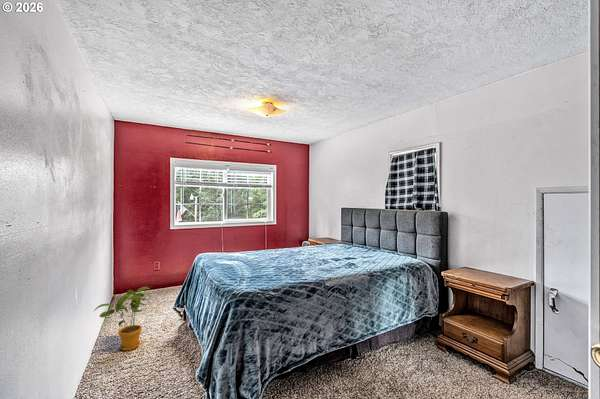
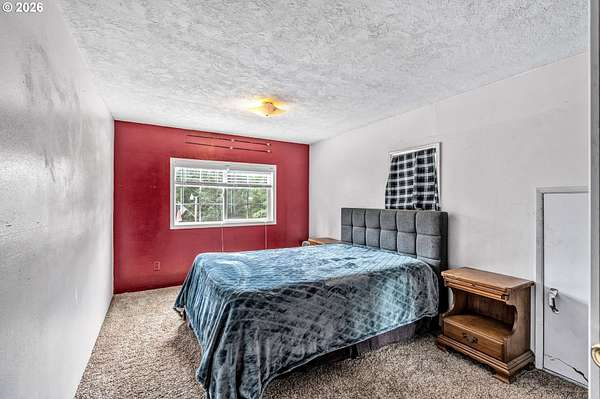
- house plant [93,286,152,351]
